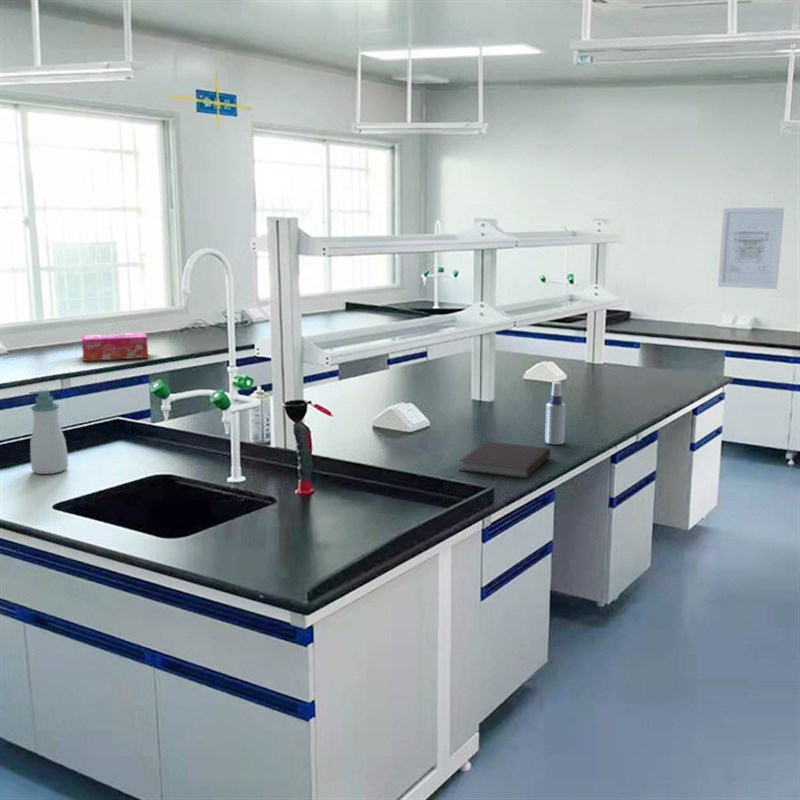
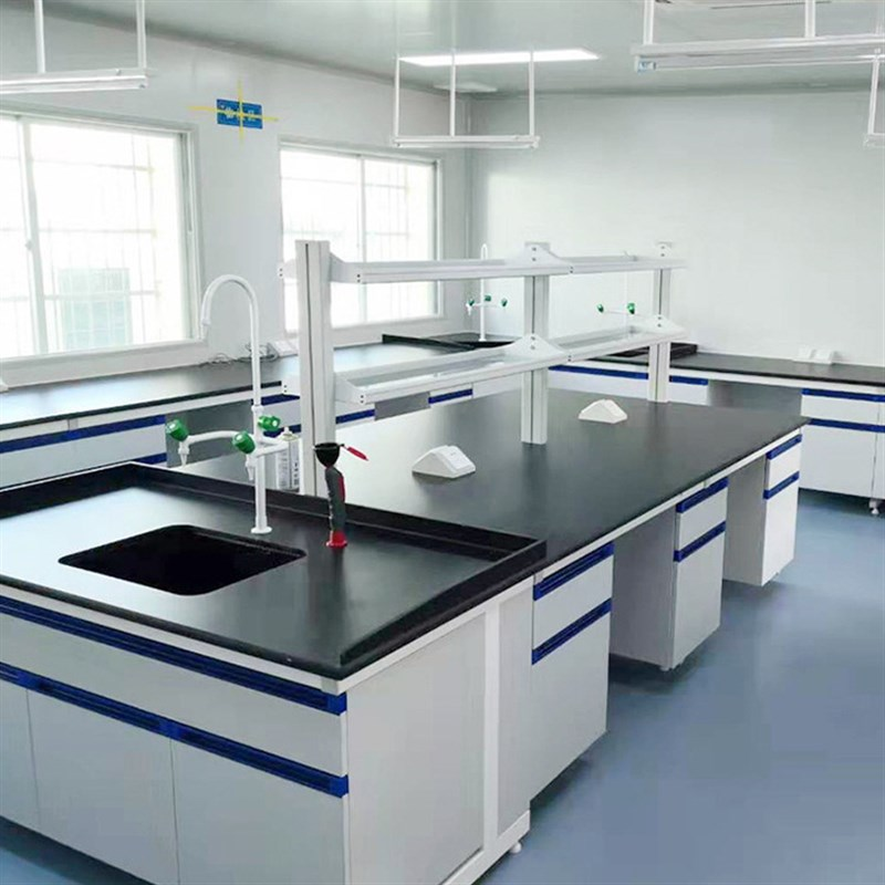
- notebook [458,440,551,480]
- tissue box [80,332,149,362]
- wall art [717,207,785,290]
- spray bottle [544,381,567,445]
- soap bottle [28,389,69,475]
